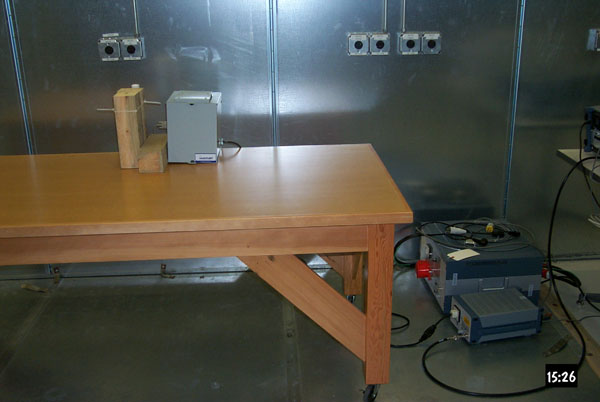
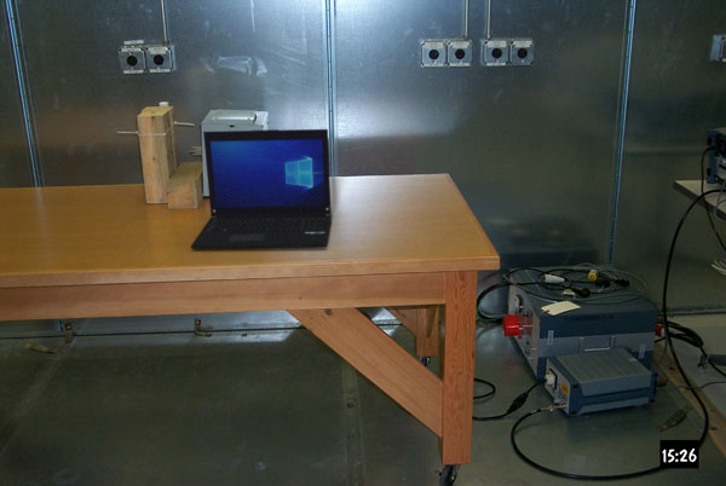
+ laptop [190,128,333,250]
